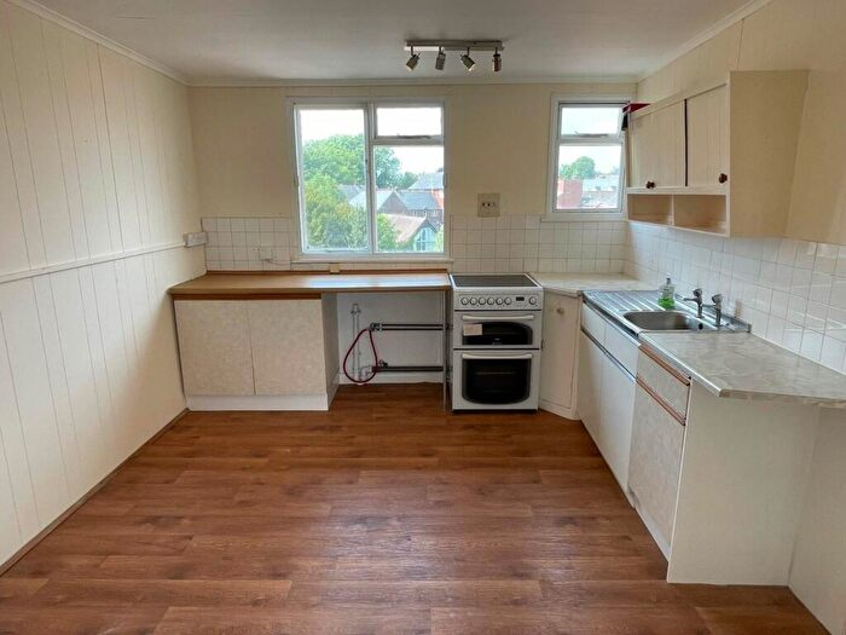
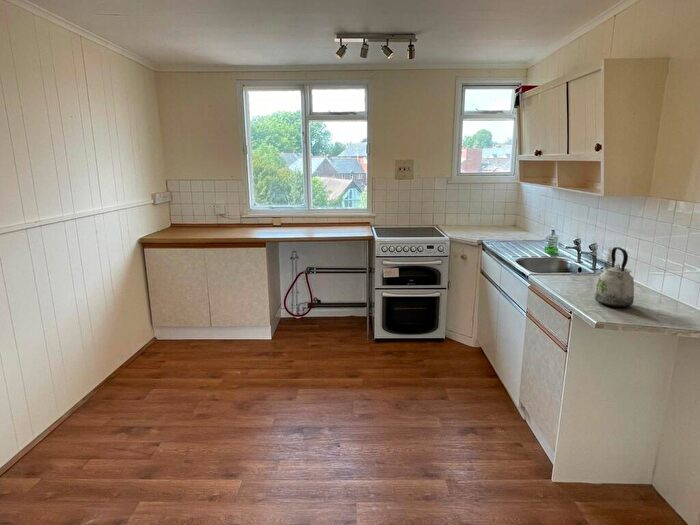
+ kettle [593,246,635,308]
